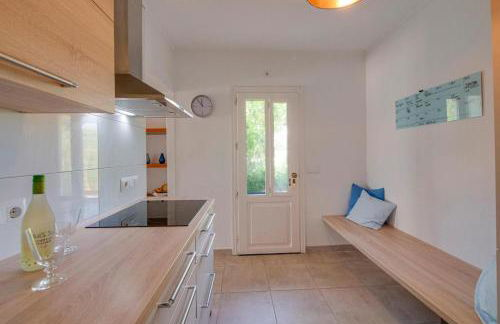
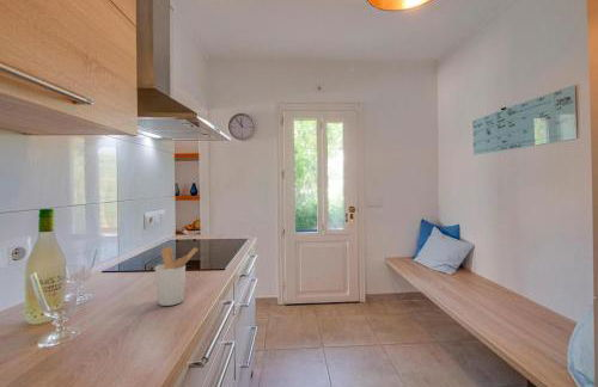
+ utensil holder [154,246,199,307]
